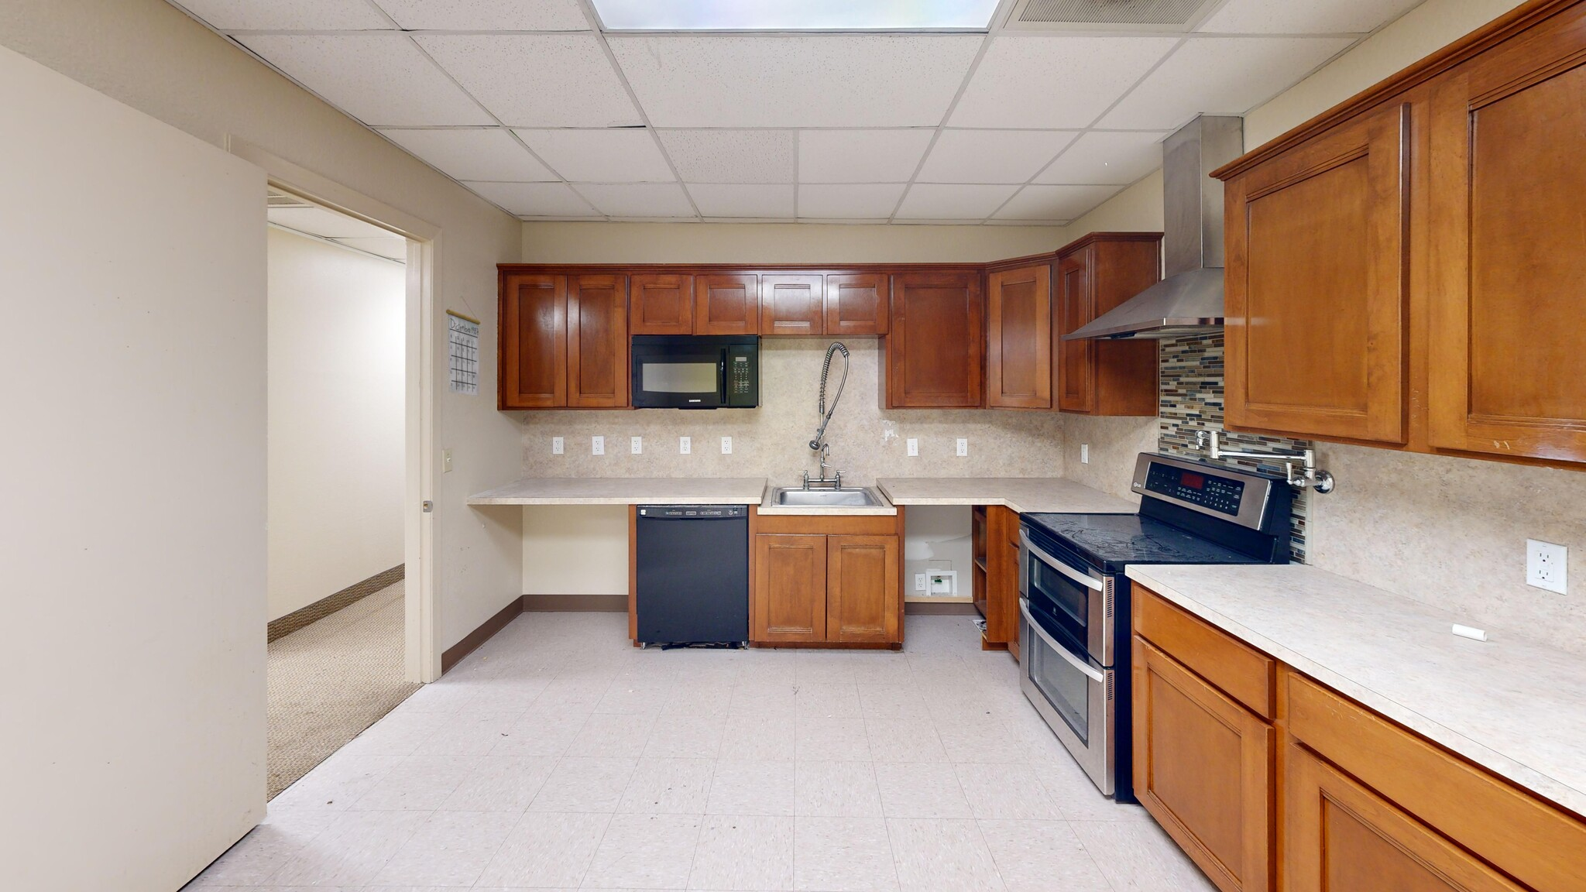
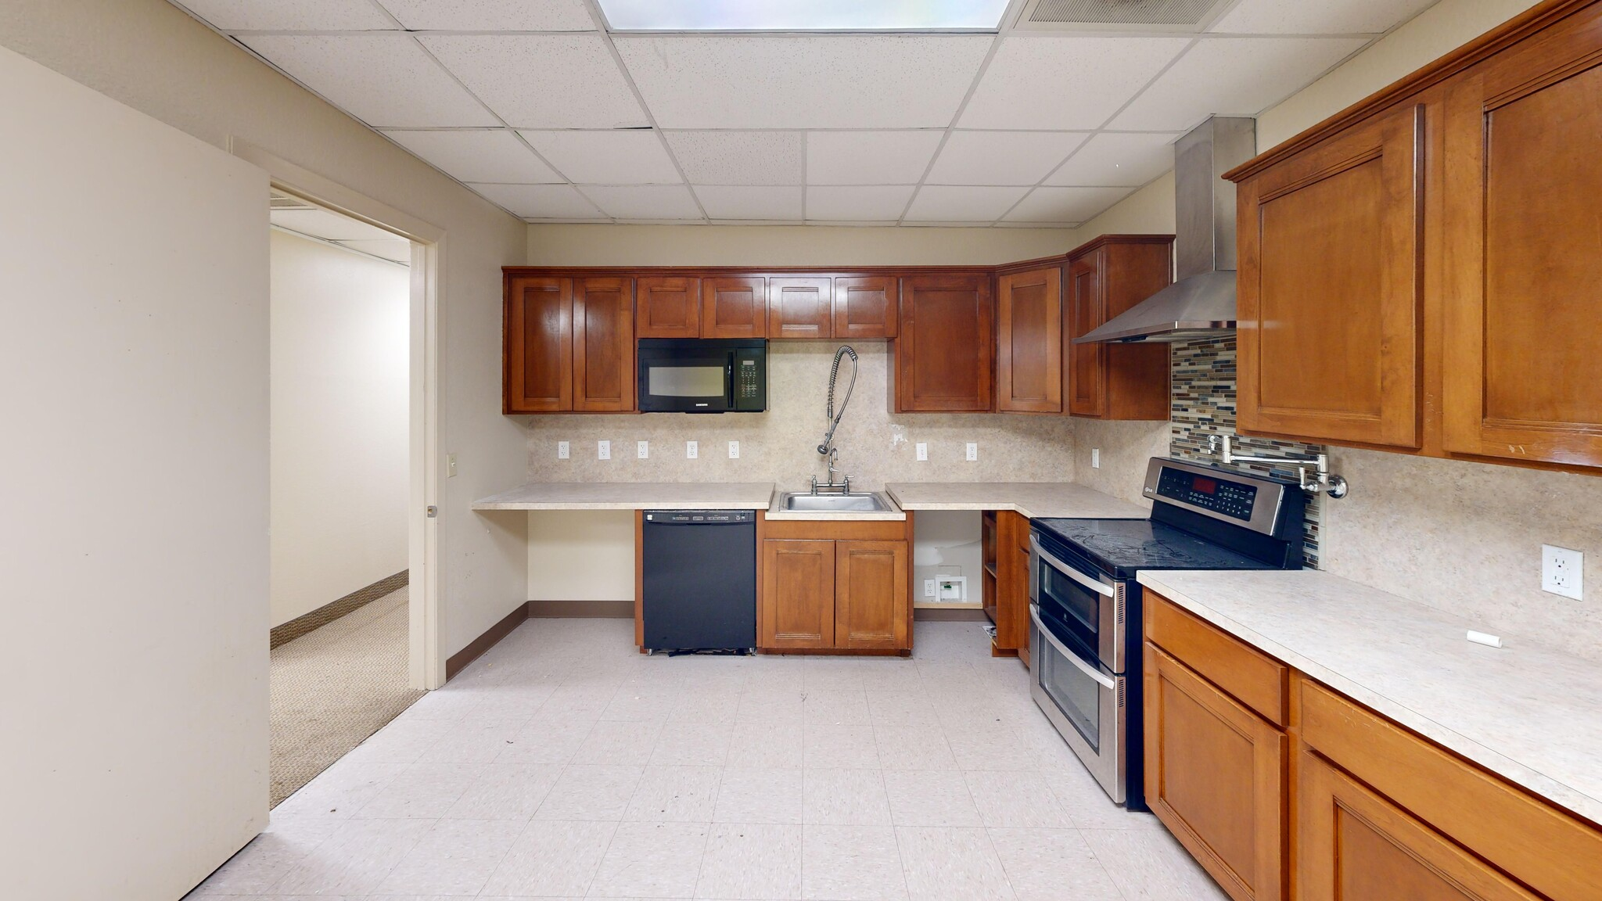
- calendar [446,296,480,398]
